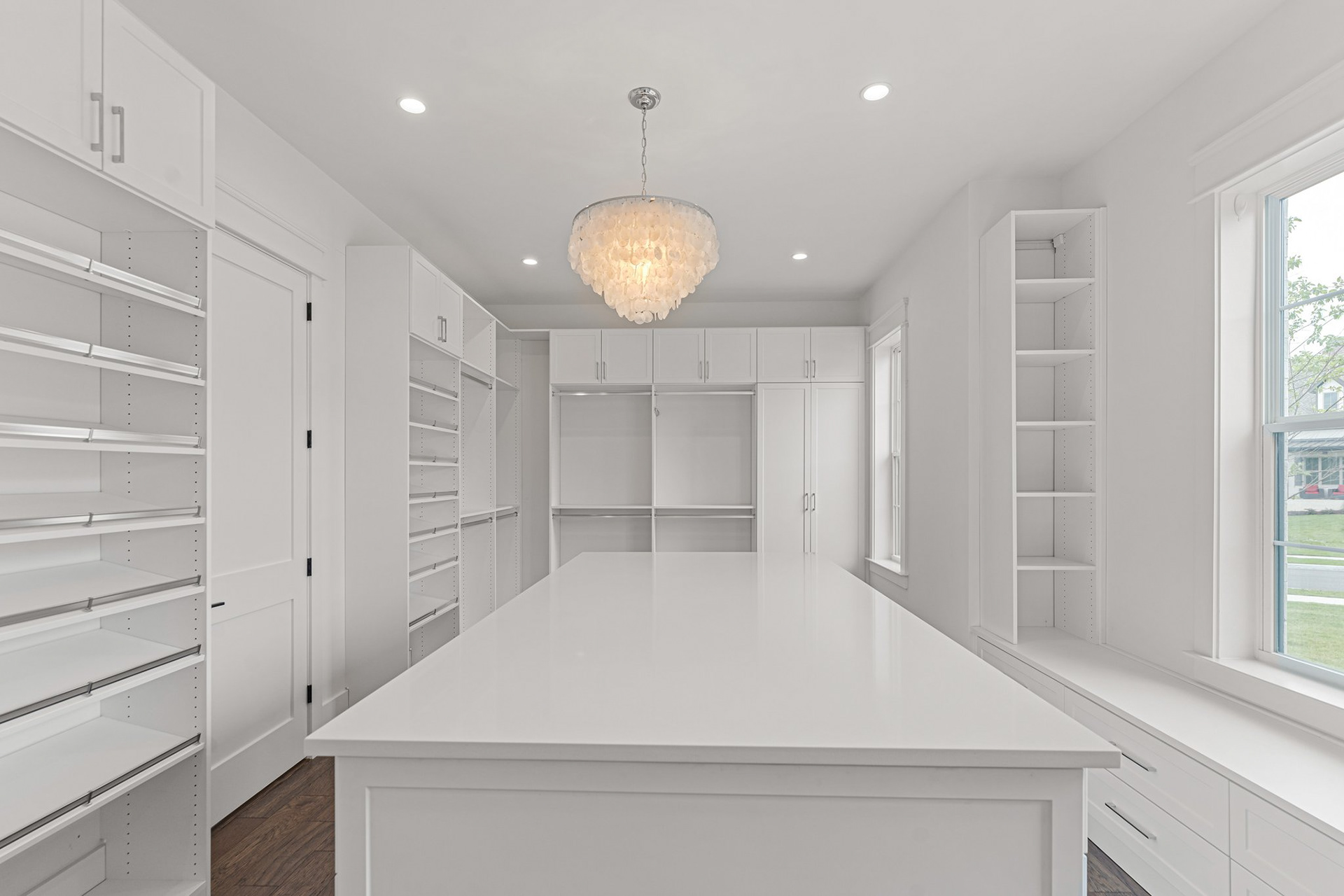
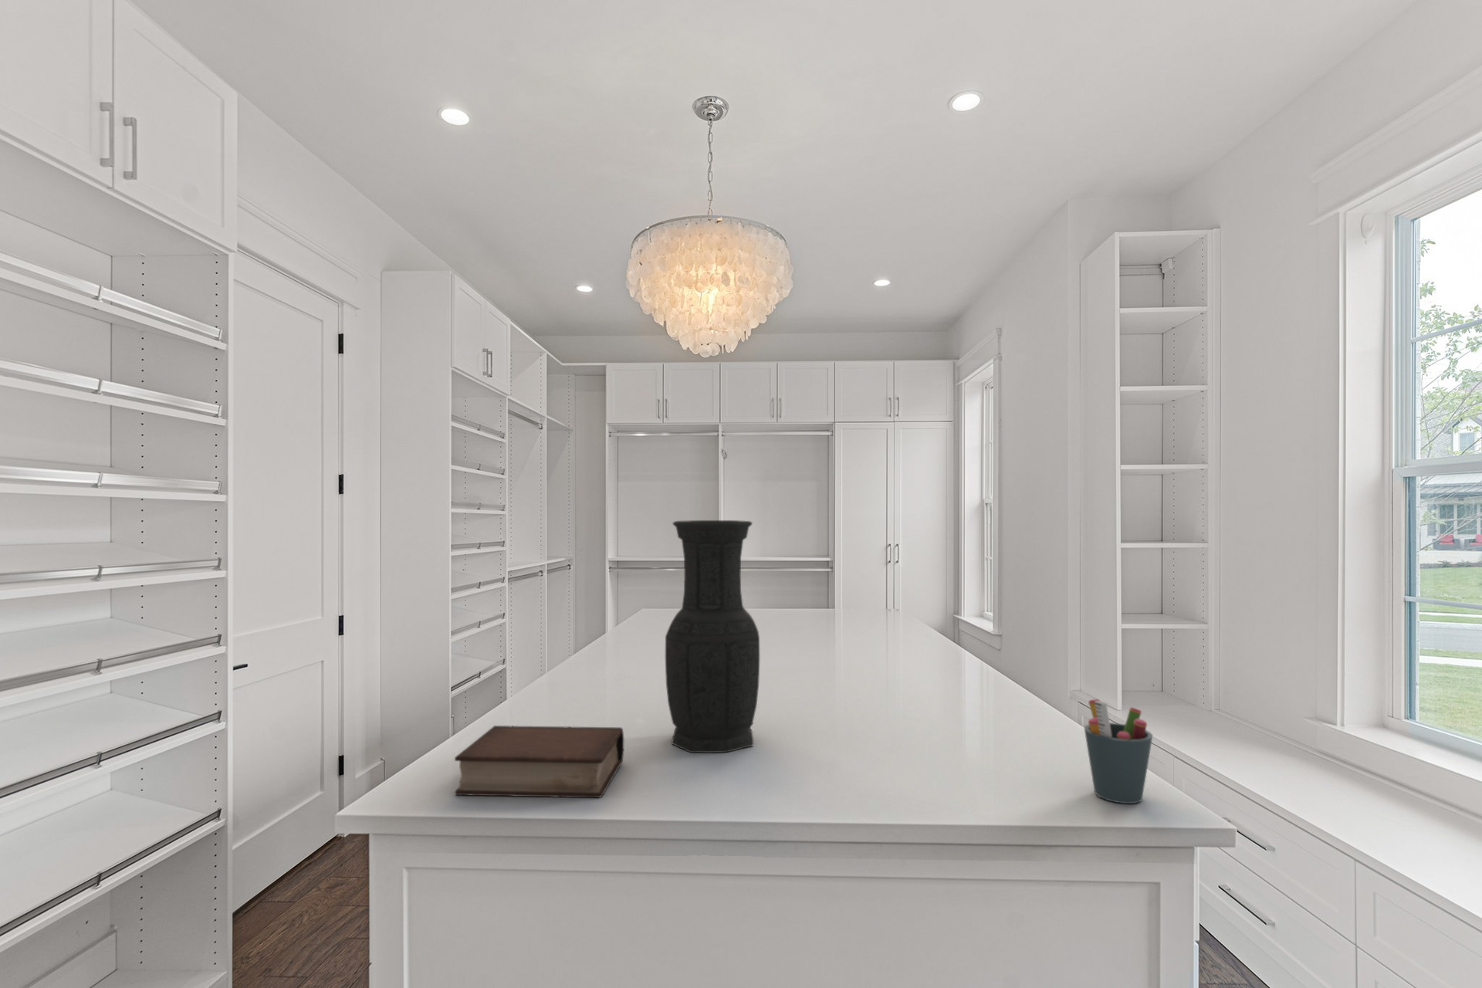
+ book [454,724,624,798]
+ pen holder [1084,698,1153,804]
+ vase [665,519,760,753]
